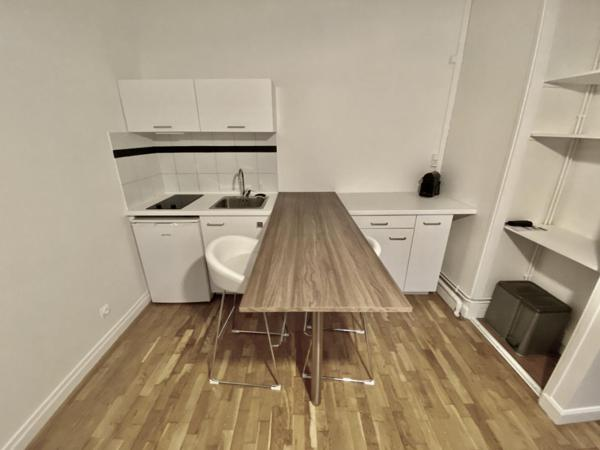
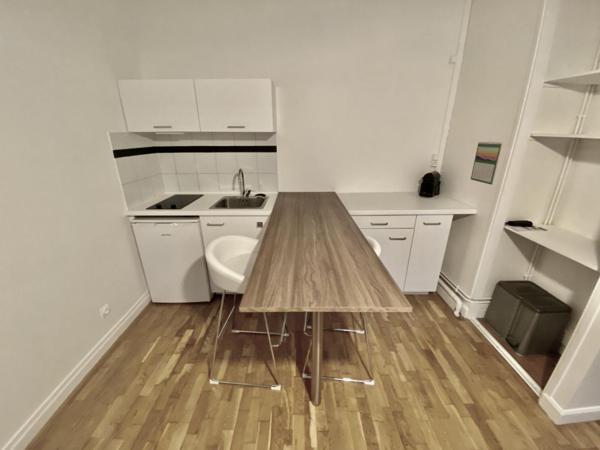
+ calendar [470,141,503,186]
